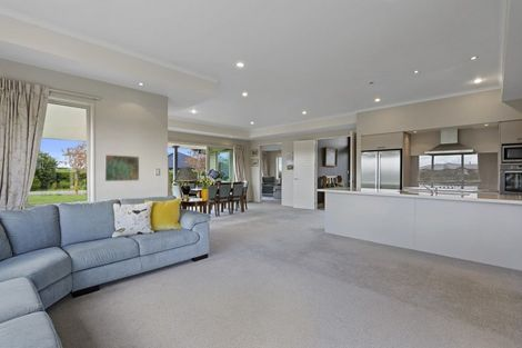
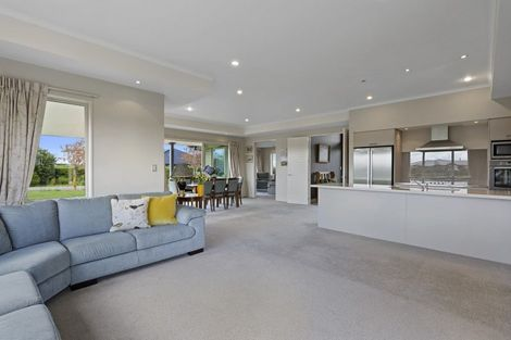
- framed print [103,153,140,182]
